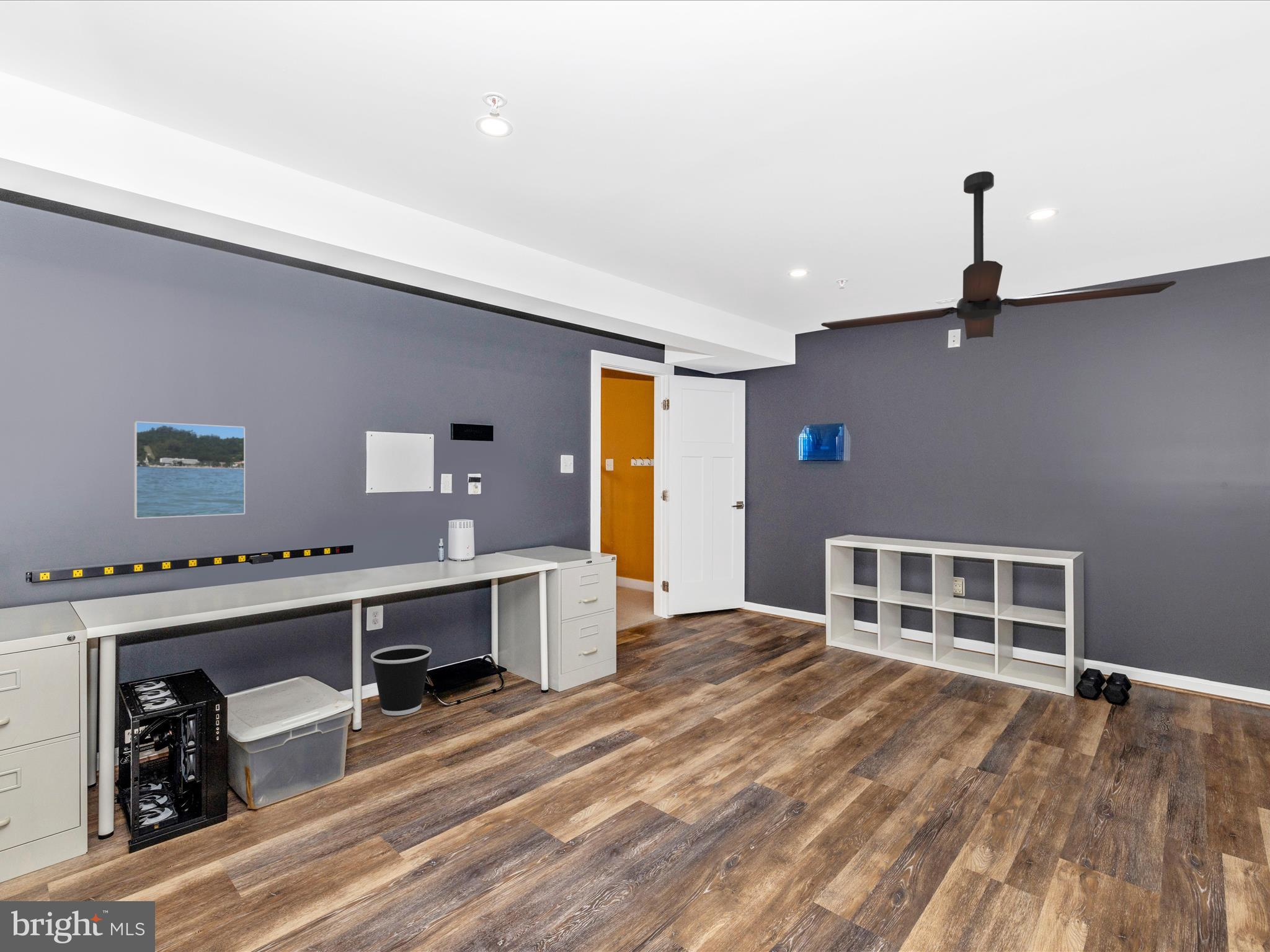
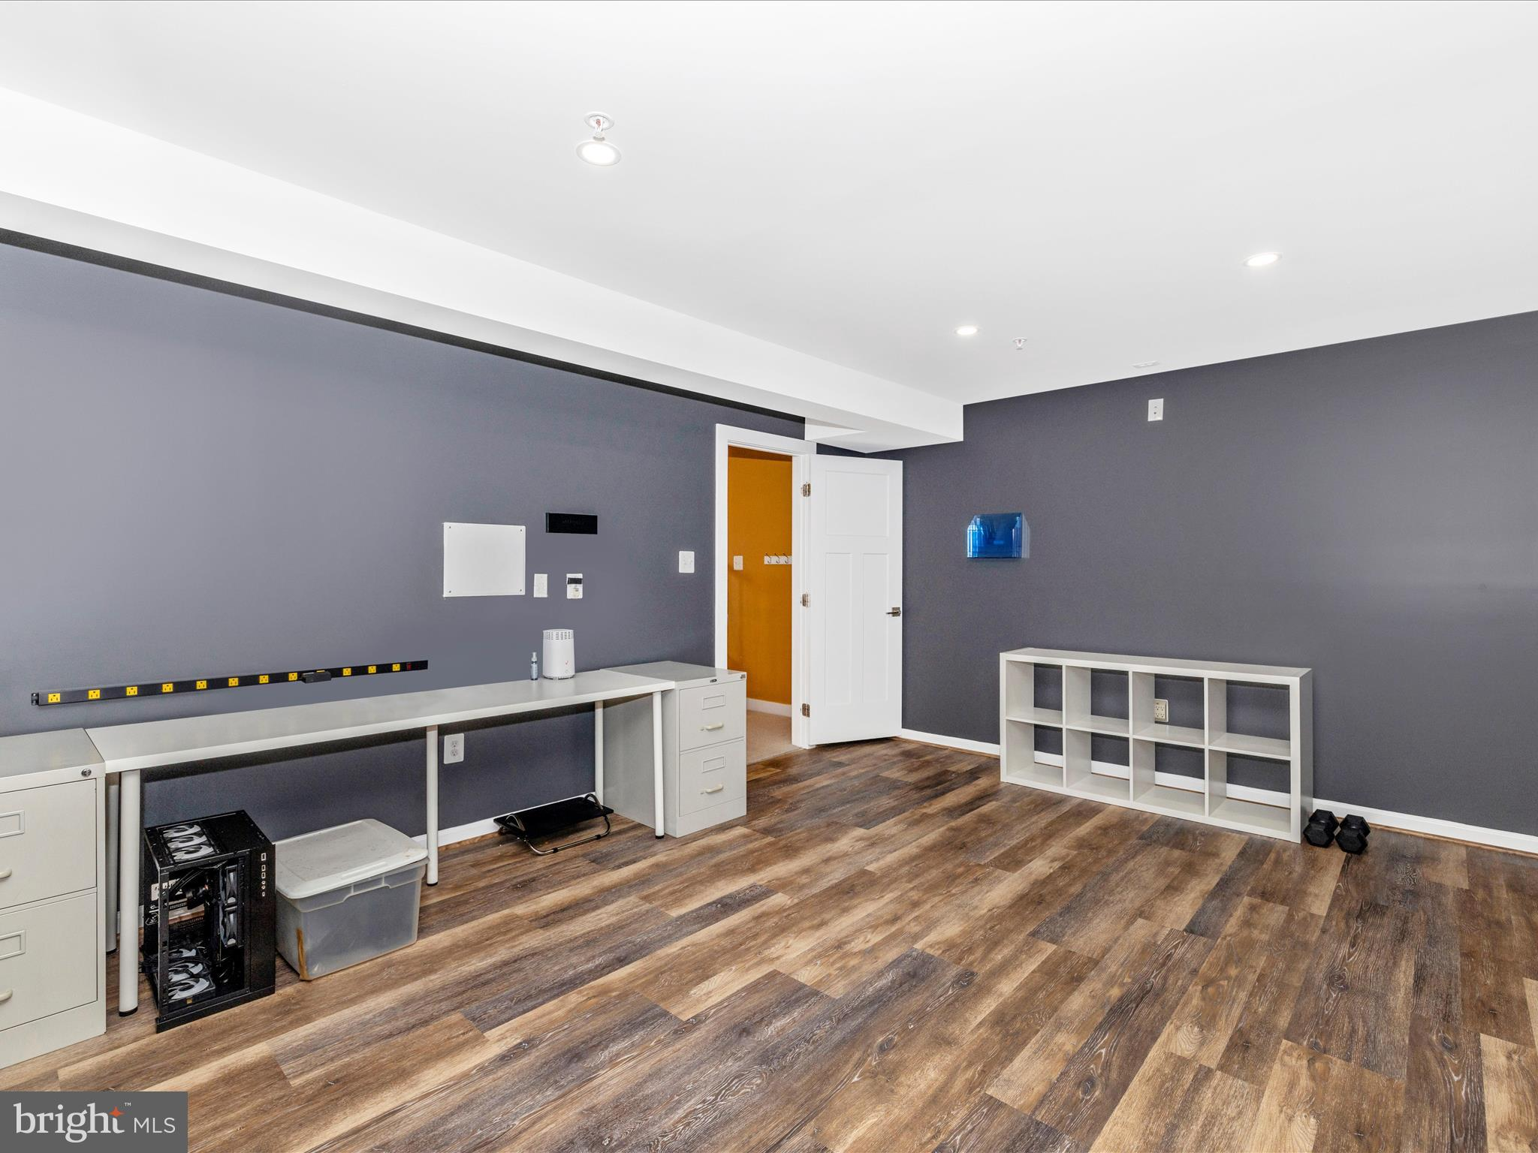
- wastebasket [370,644,432,716]
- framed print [133,421,246,519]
- ceiling fan [820,171,1177,340]
